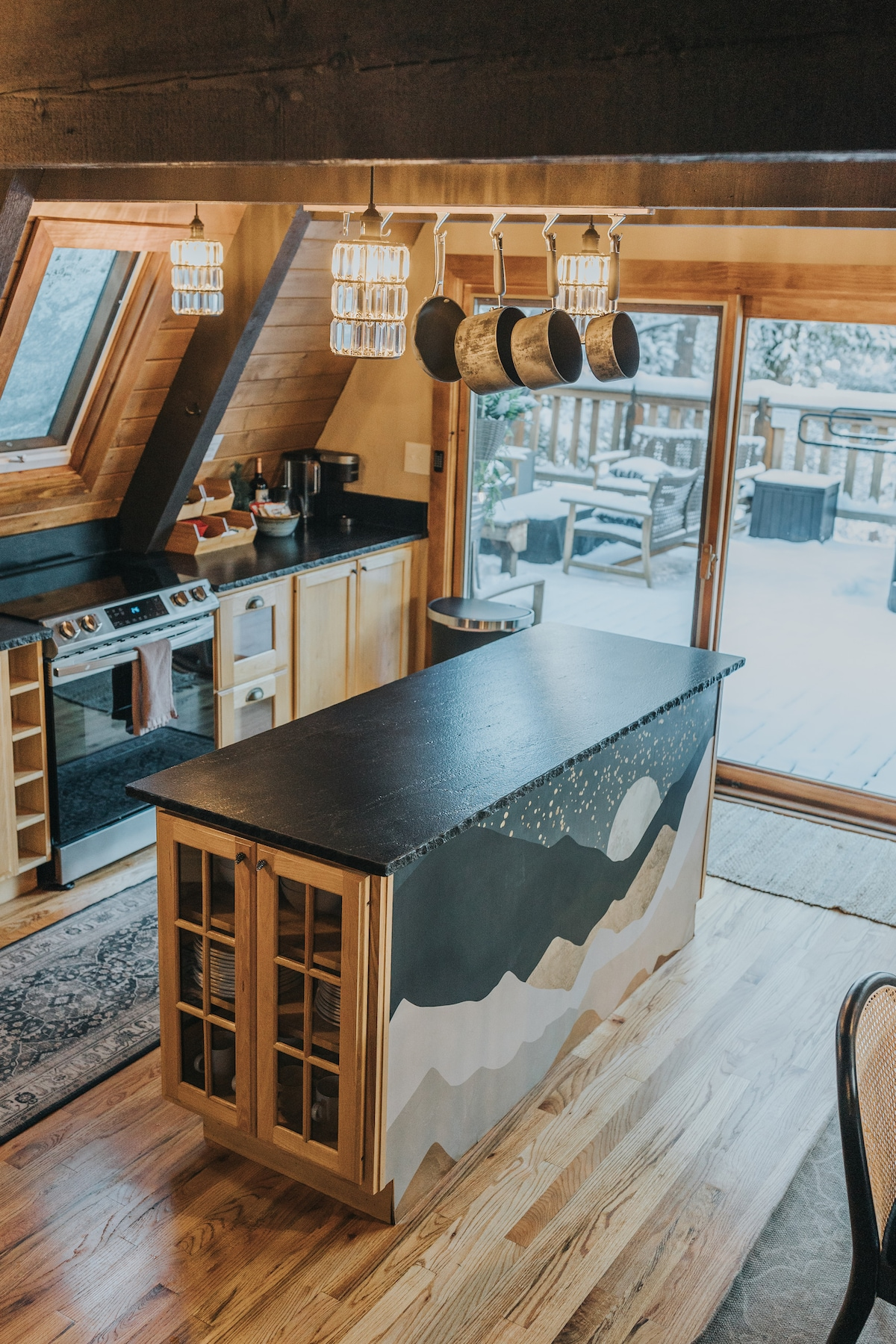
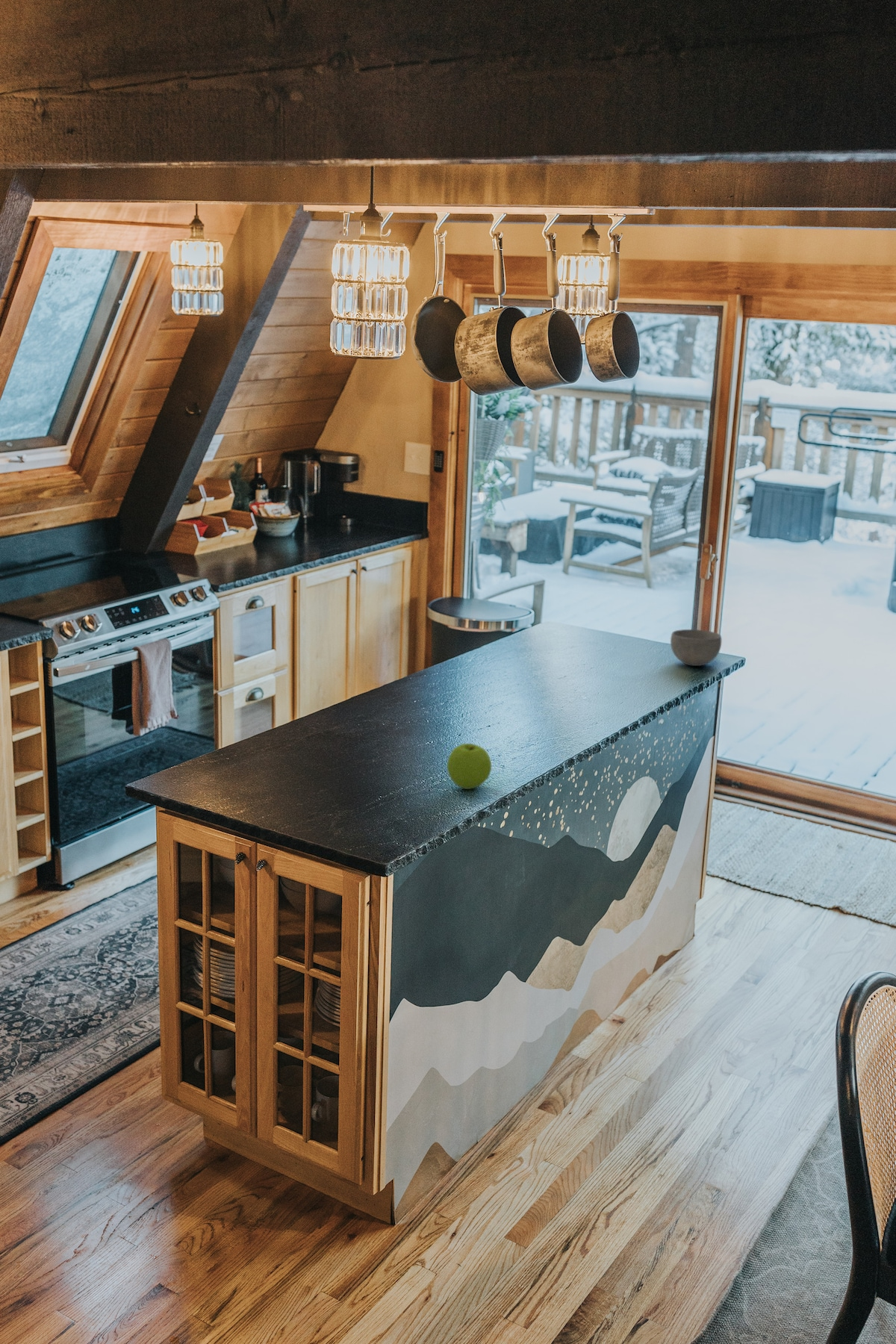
+ bowl [670,629,722,667]
+ apple [447,743,492,790]
